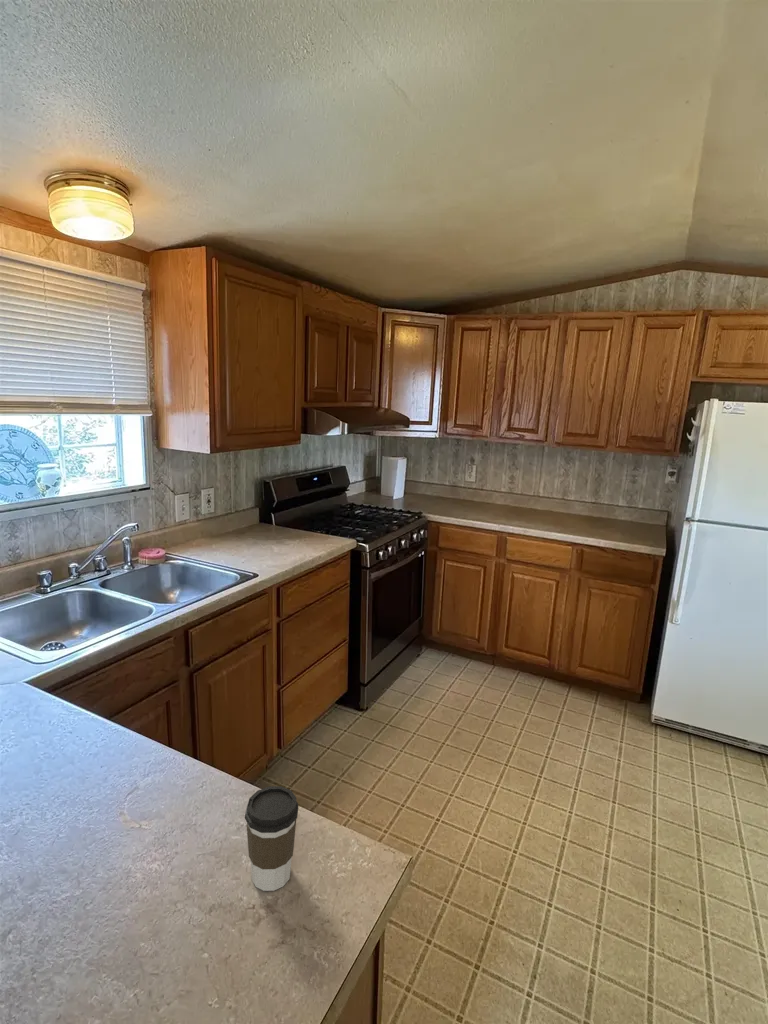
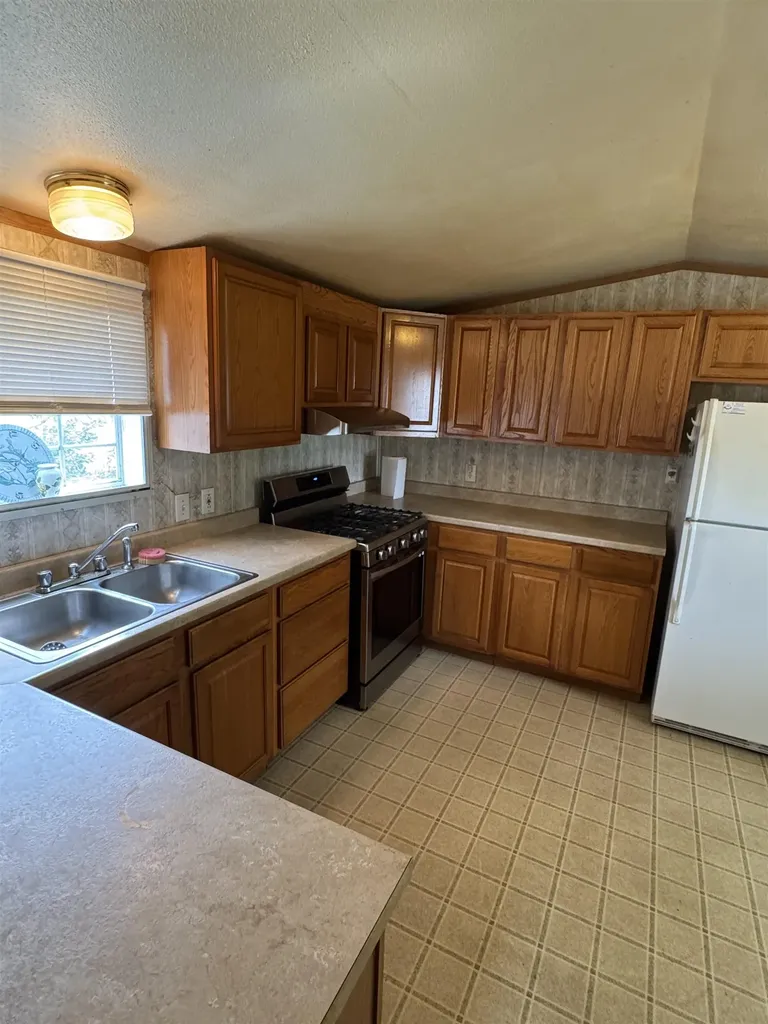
- coffee cup [244,785,299,892]
